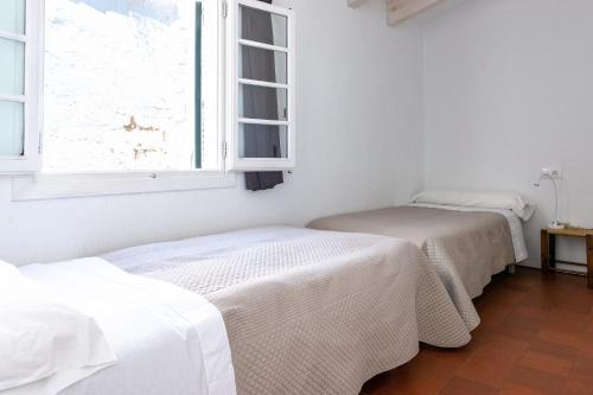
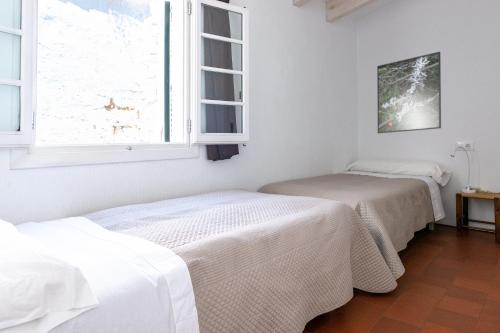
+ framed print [376,51,442,134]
